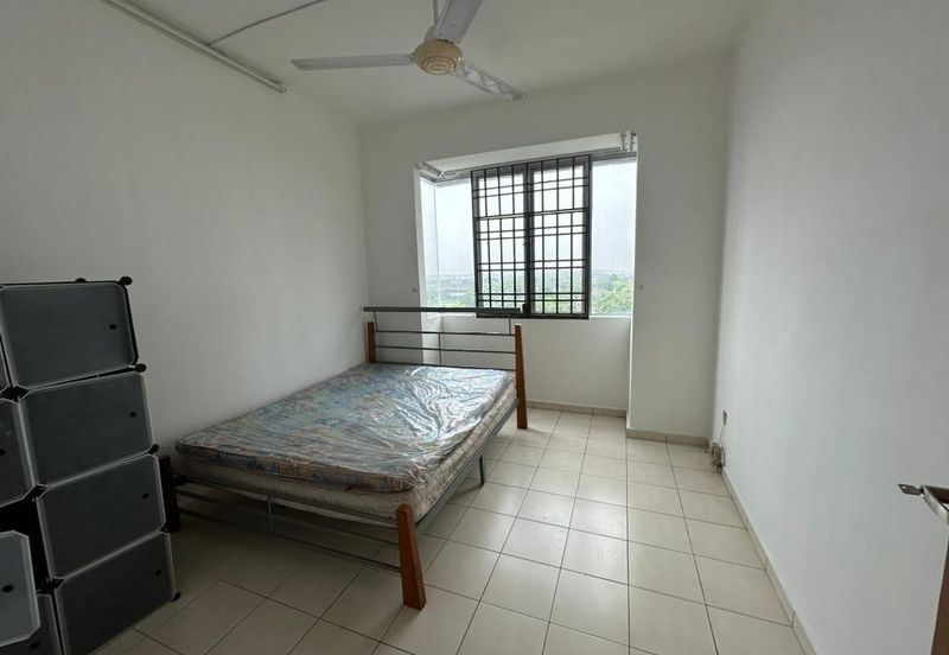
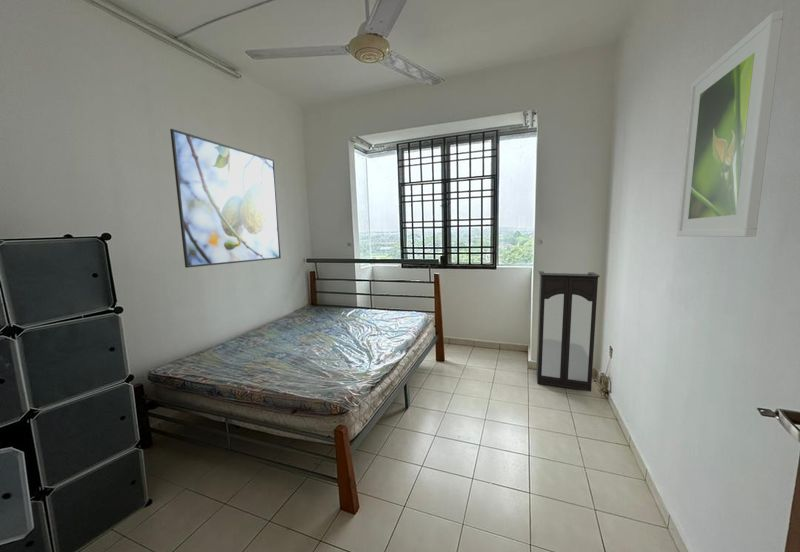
+ cabinet [536,270,601,392]
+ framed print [676,9,785,238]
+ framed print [169,128,282,269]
